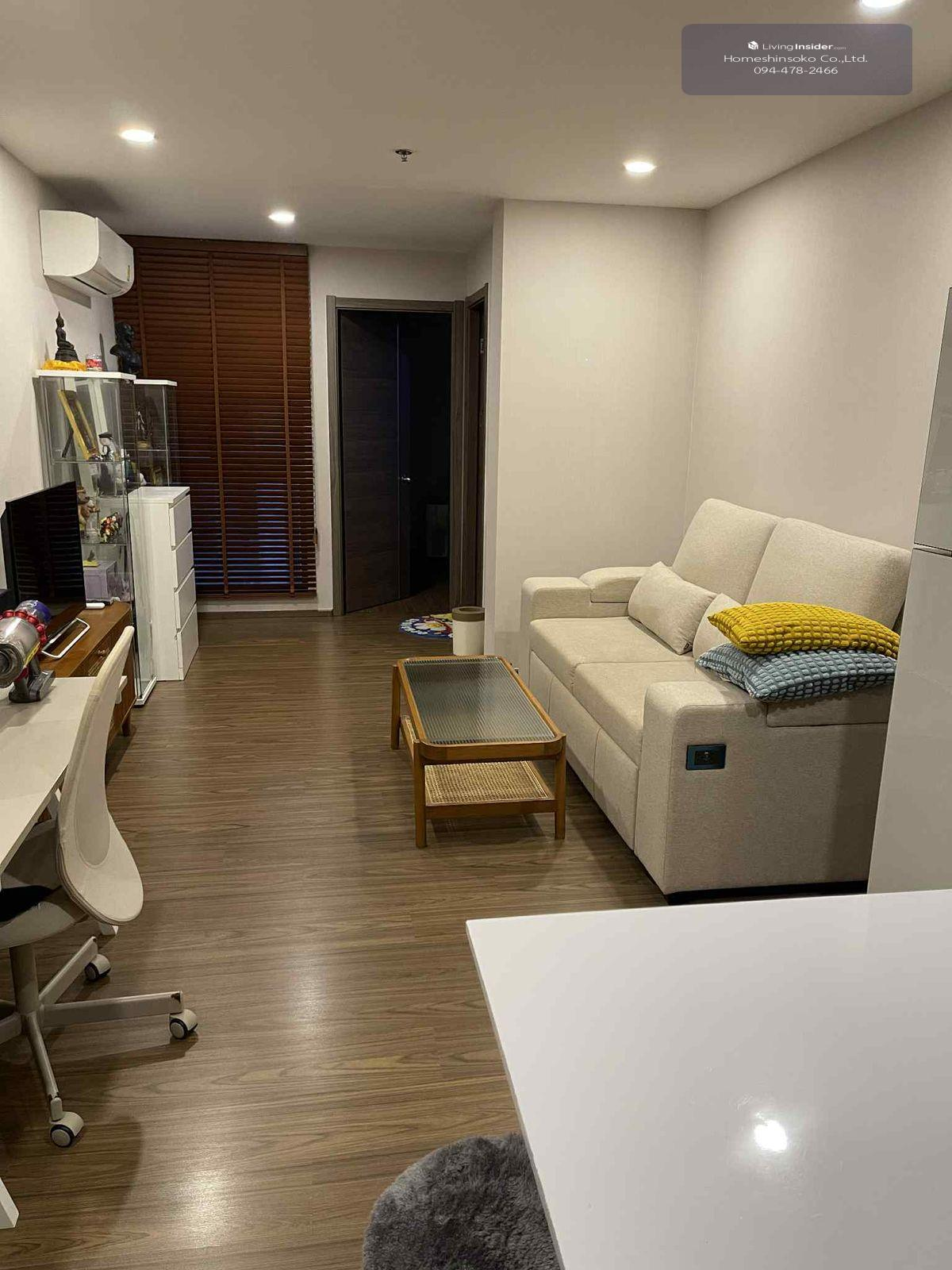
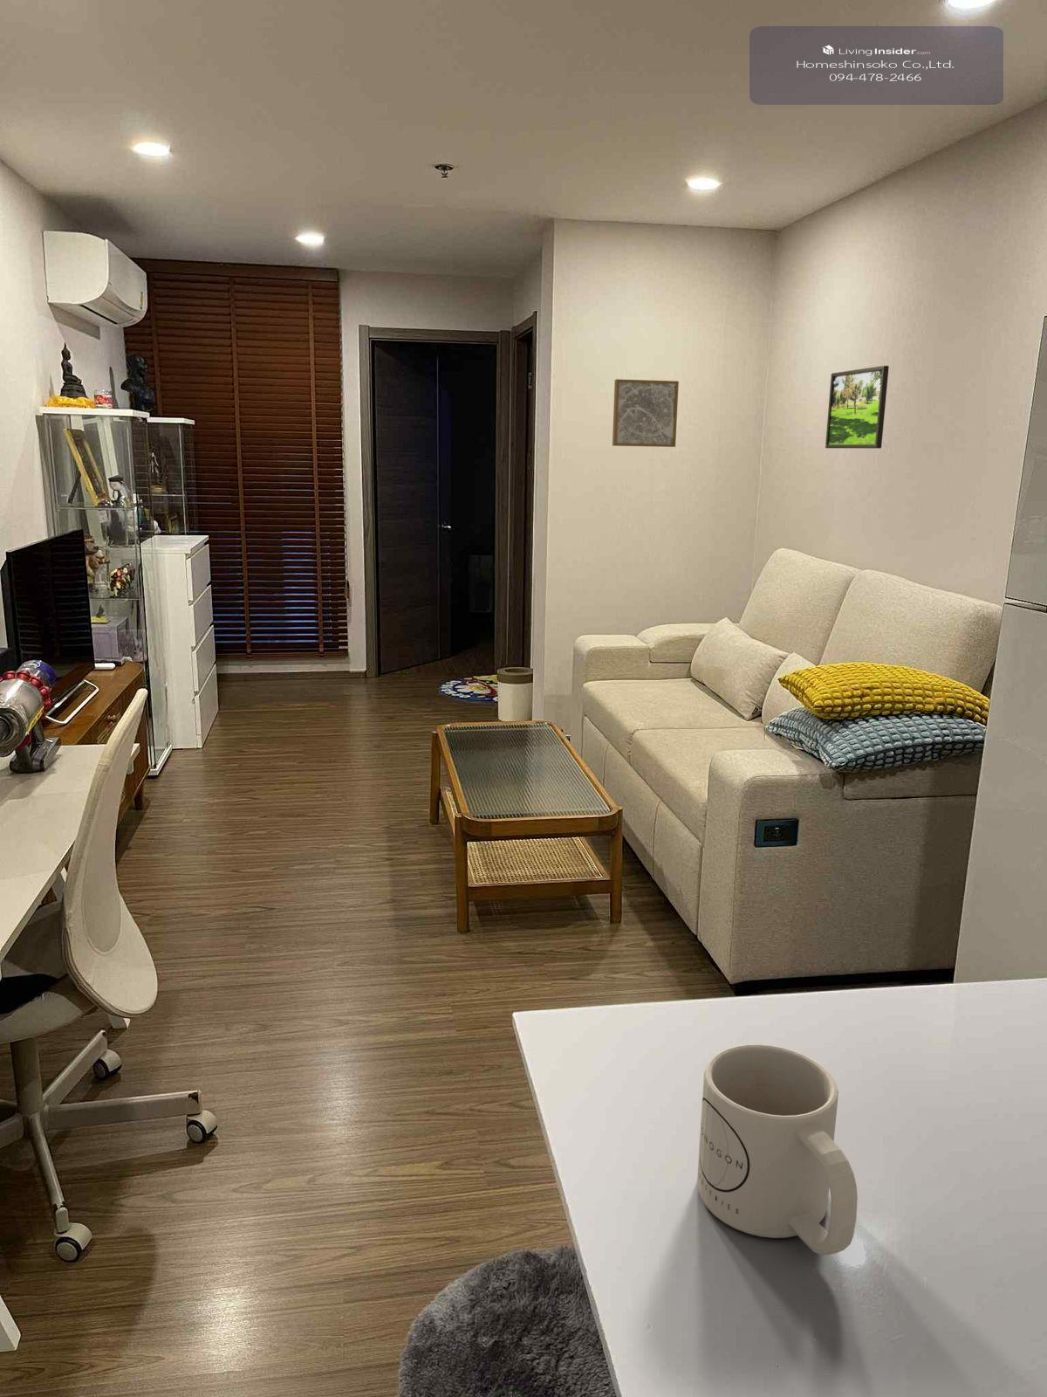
+ mug [696,1044,859,1255]
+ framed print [825,365,890,449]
+ wall art [611,378,680,448]
